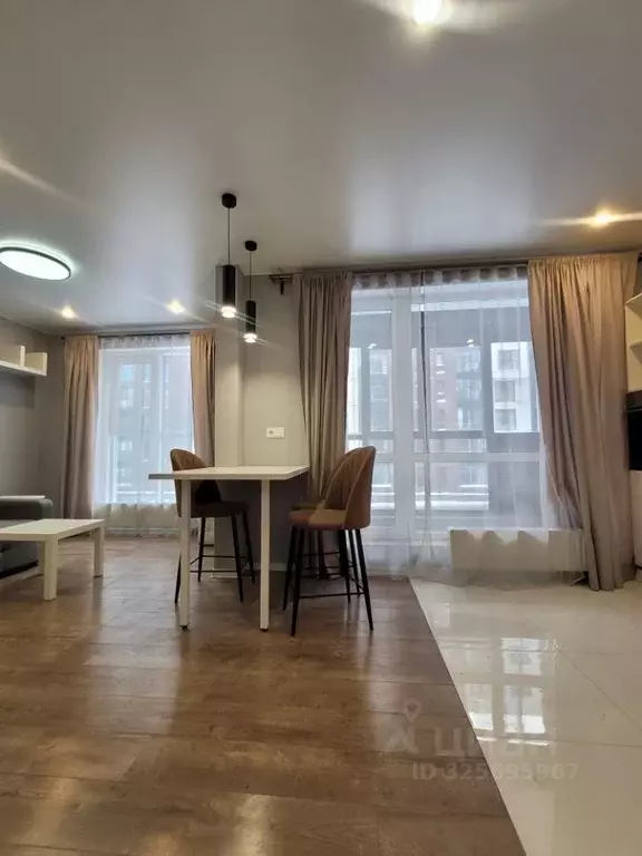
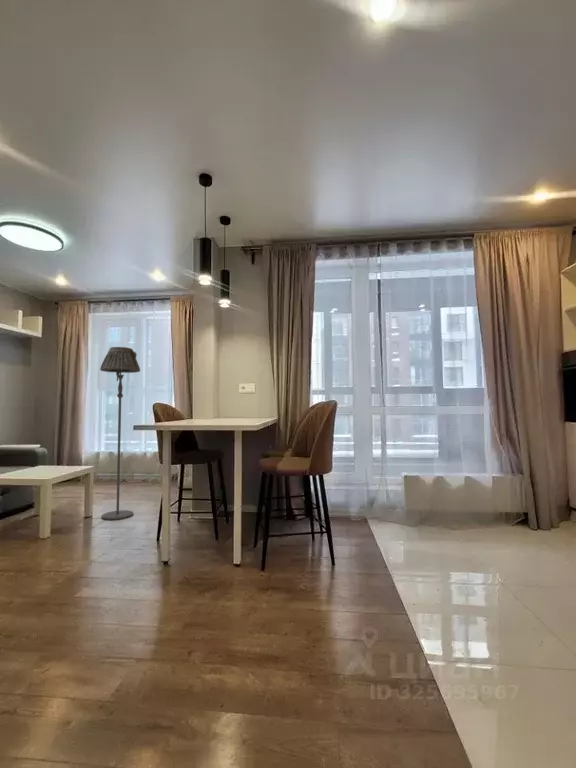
+ floor lamp [99,346,141,521]
